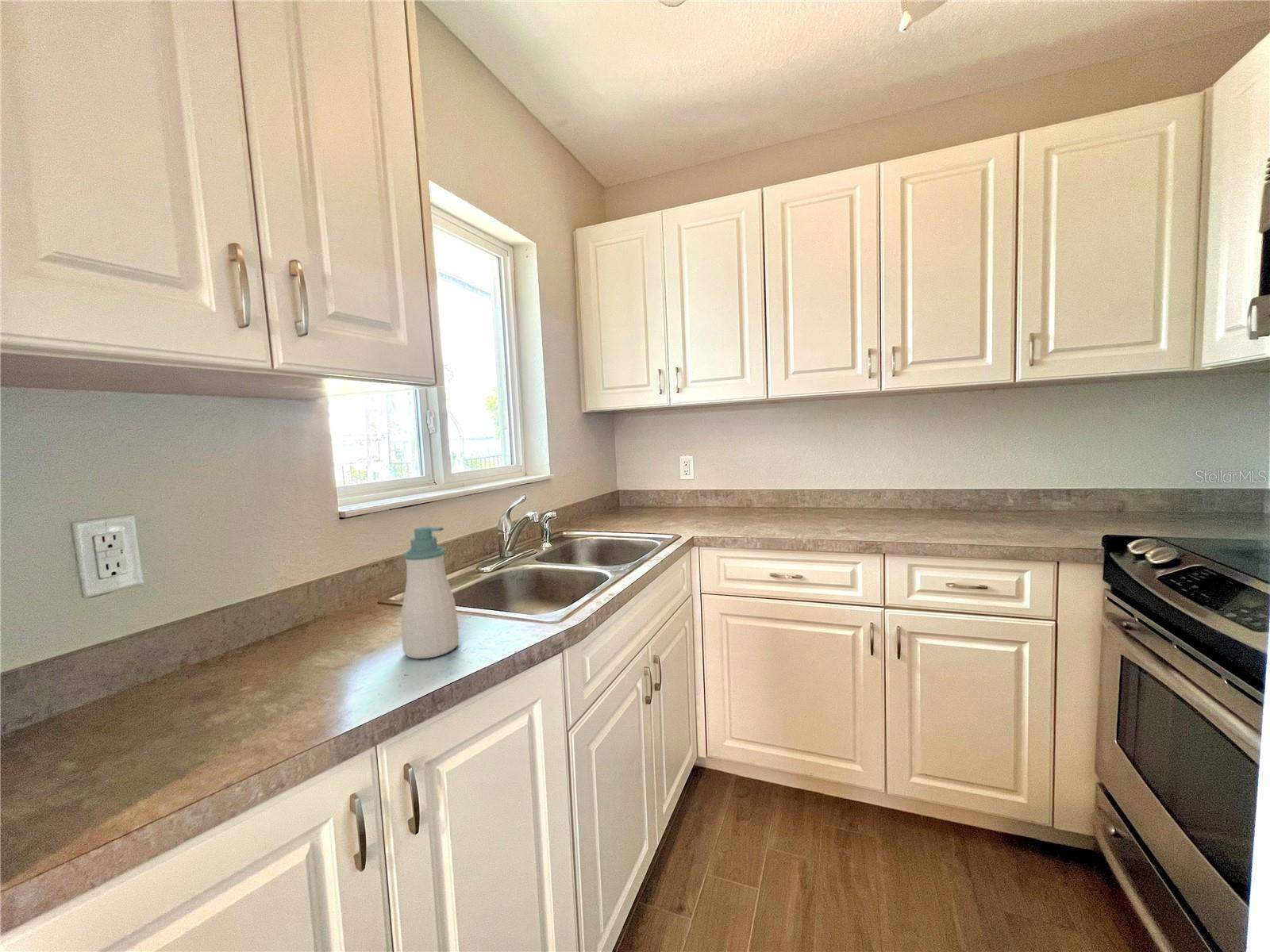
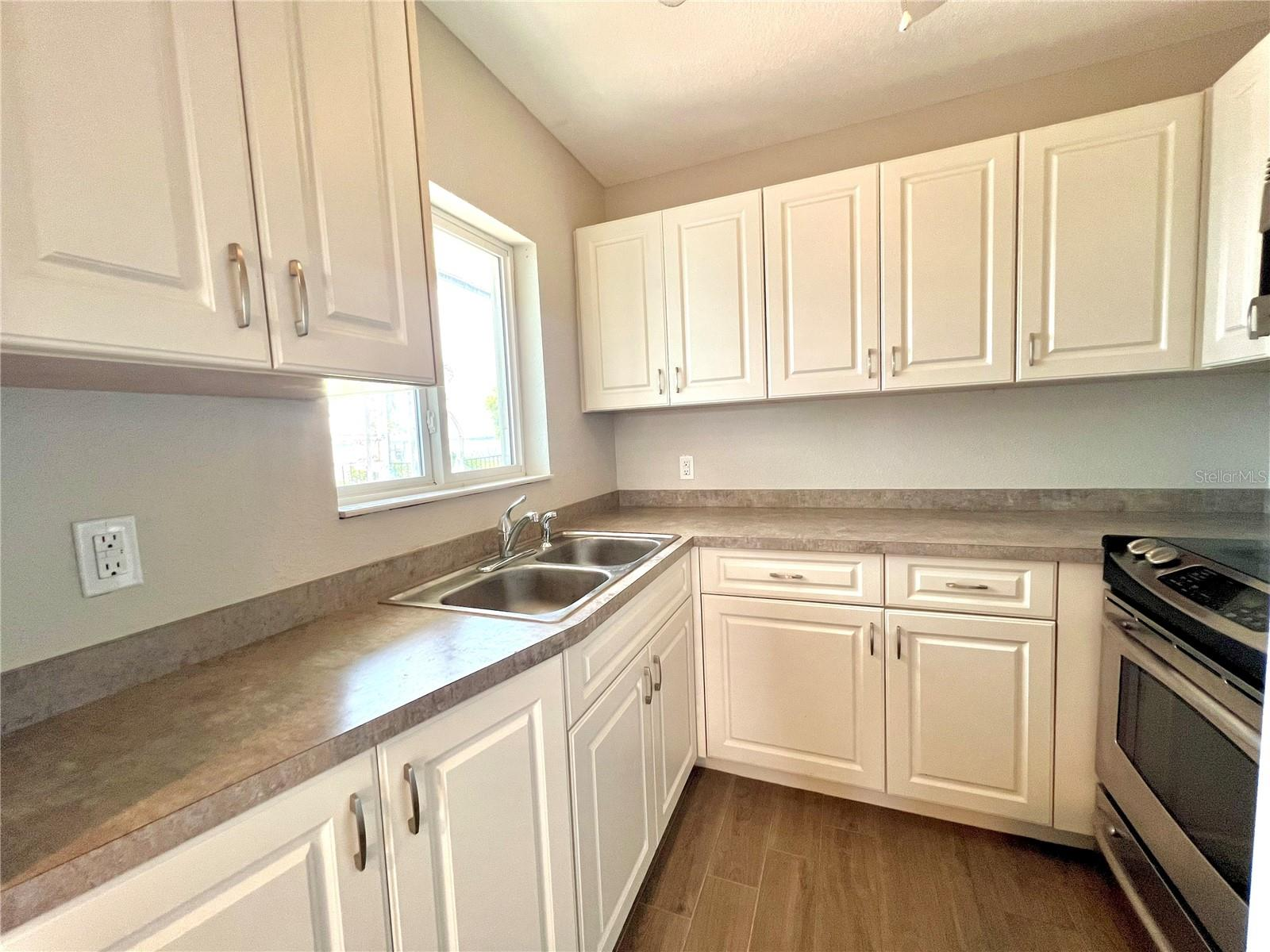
- soap bottle [401,526,460,659]
